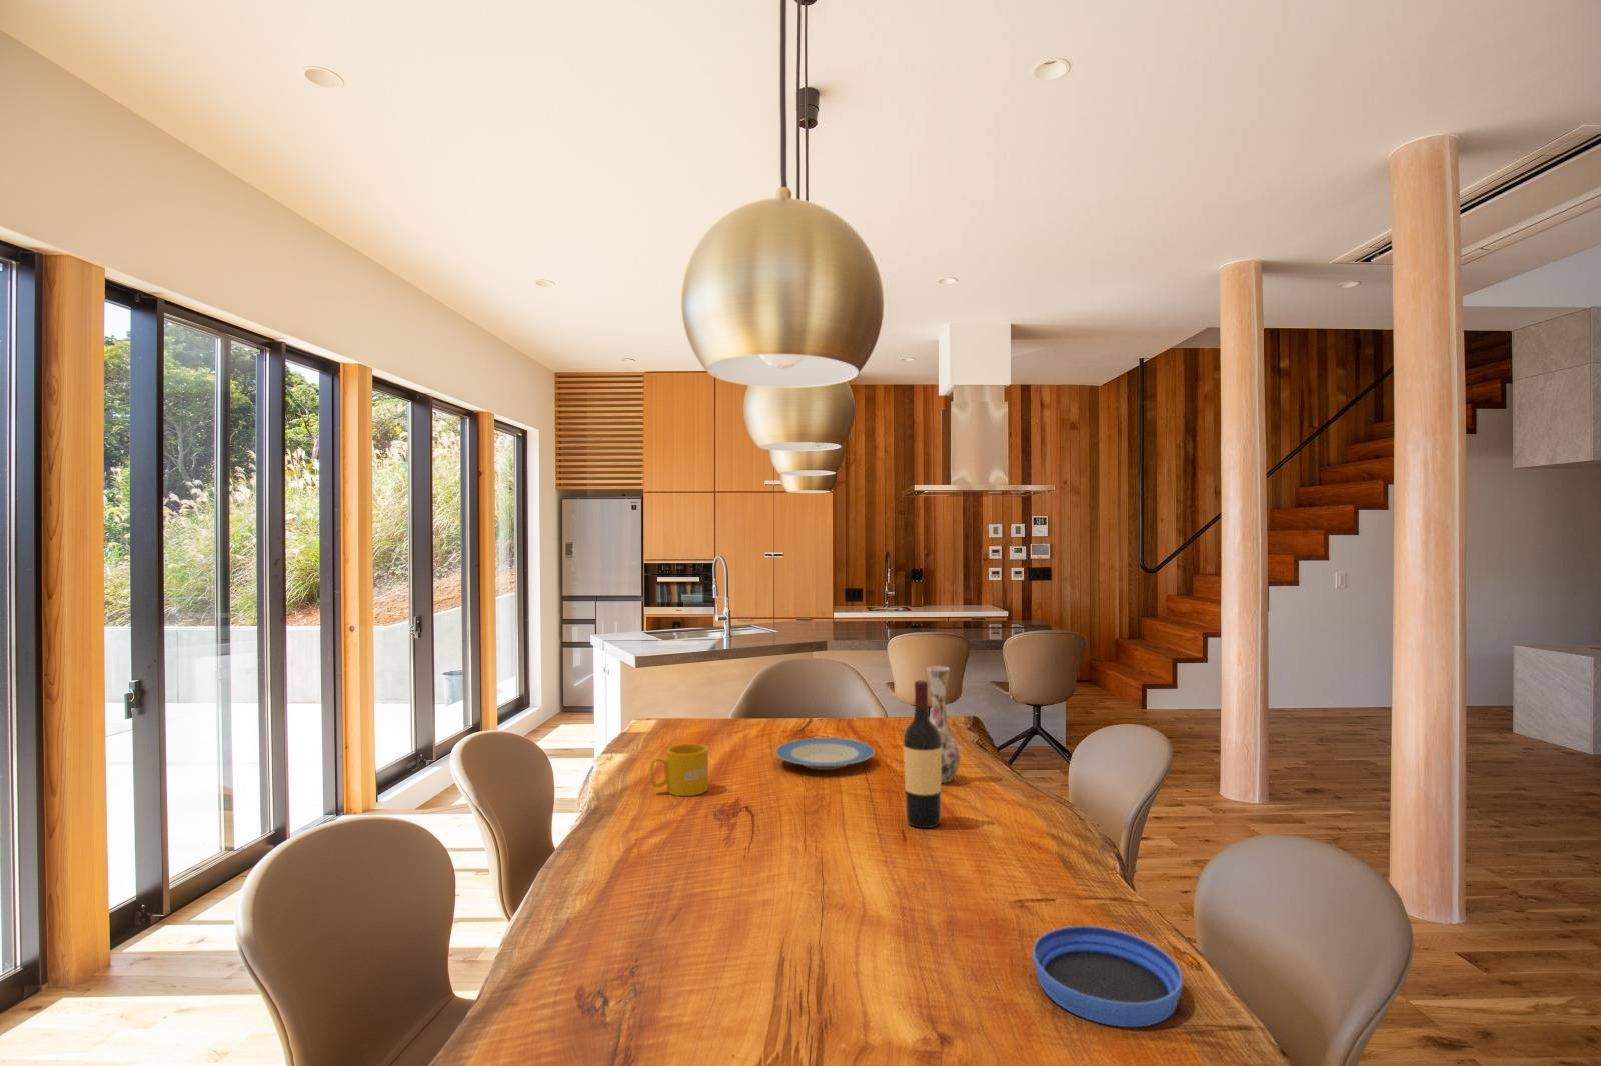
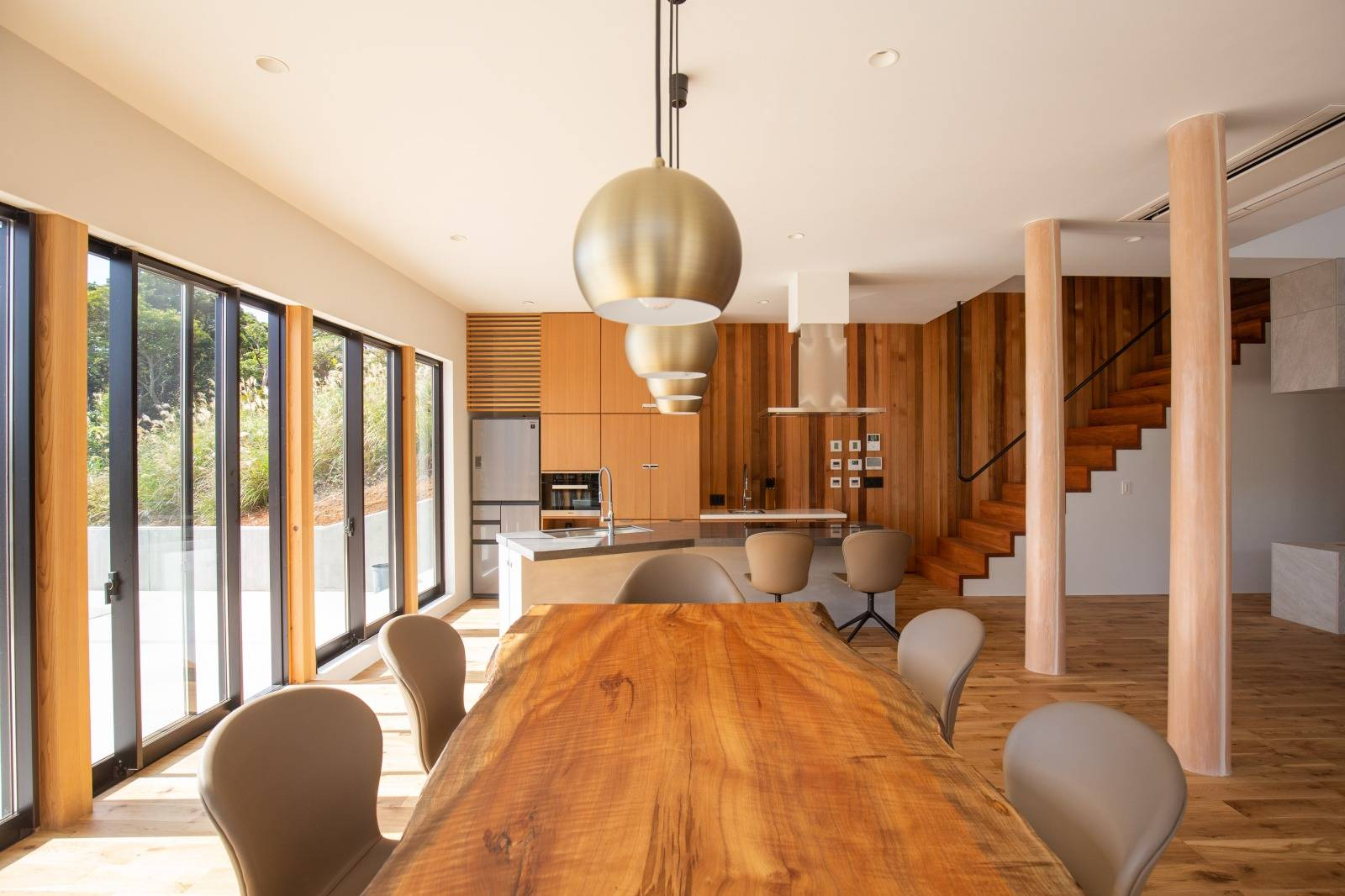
- bowl [1032,924,1183,1028]
- plate [775,736,876,771]
- mug [650,744,709,797]
- vase [926,665,961,784]
- wine bottle [902,679,942,829]
